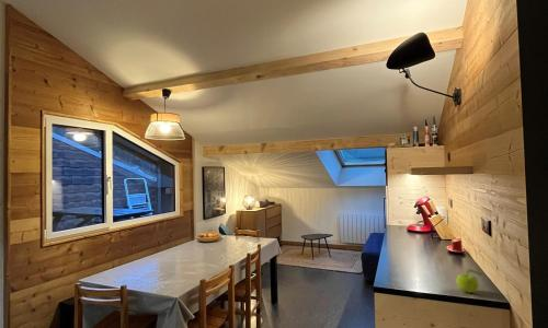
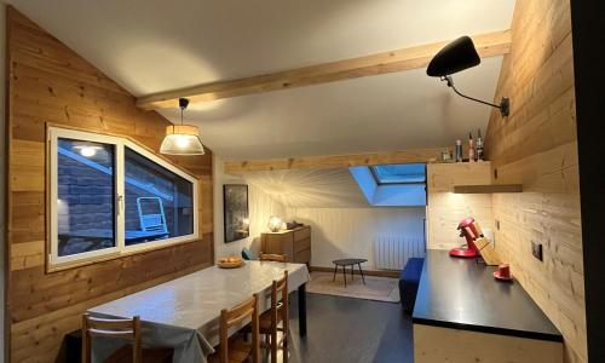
- fruit [455,268,484,294]
